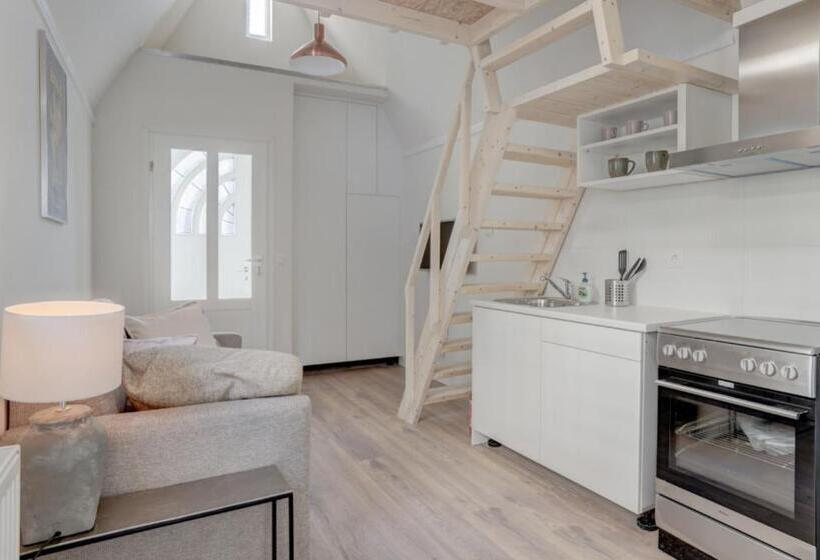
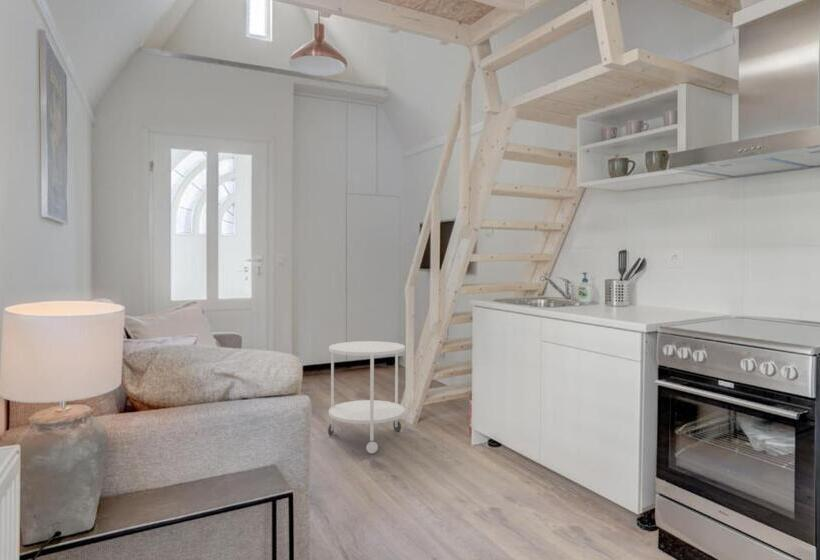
+ side table [327,340,406,455]
